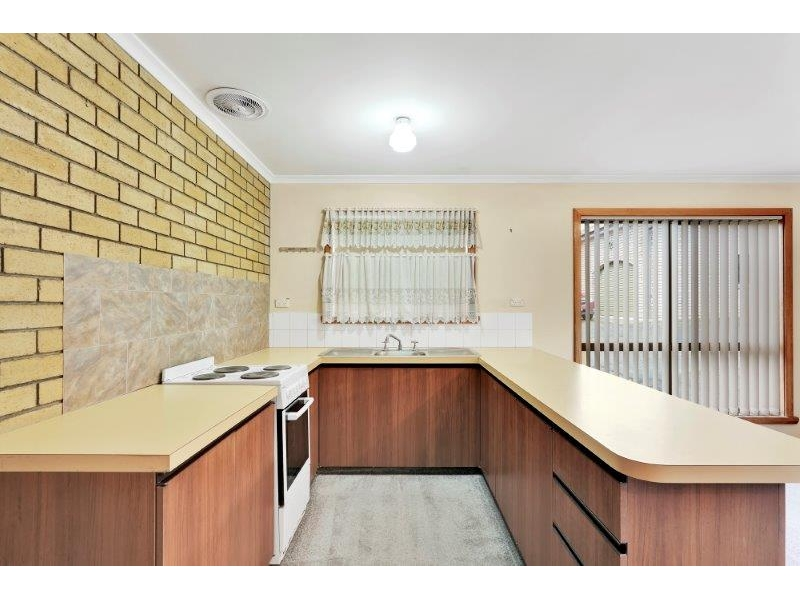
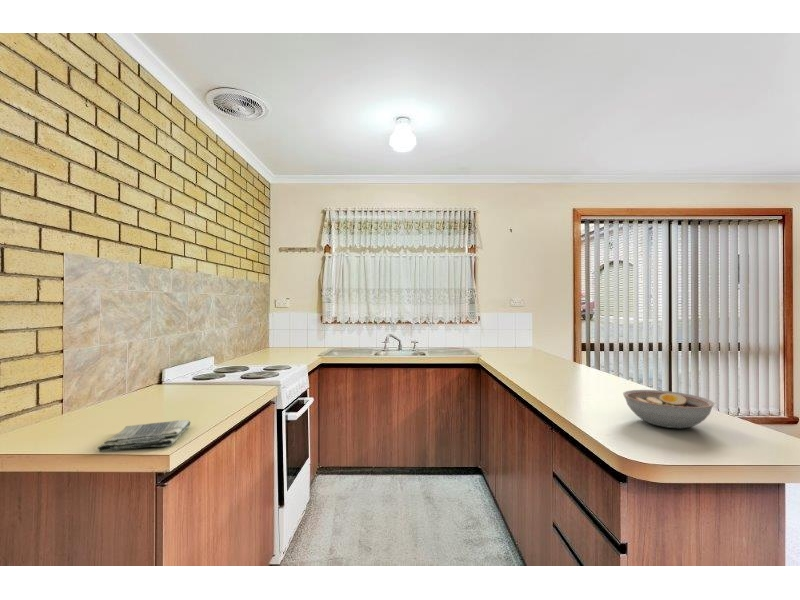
+ dish towel [97,419,192,453]
+ bowl [622,389,716,430]
